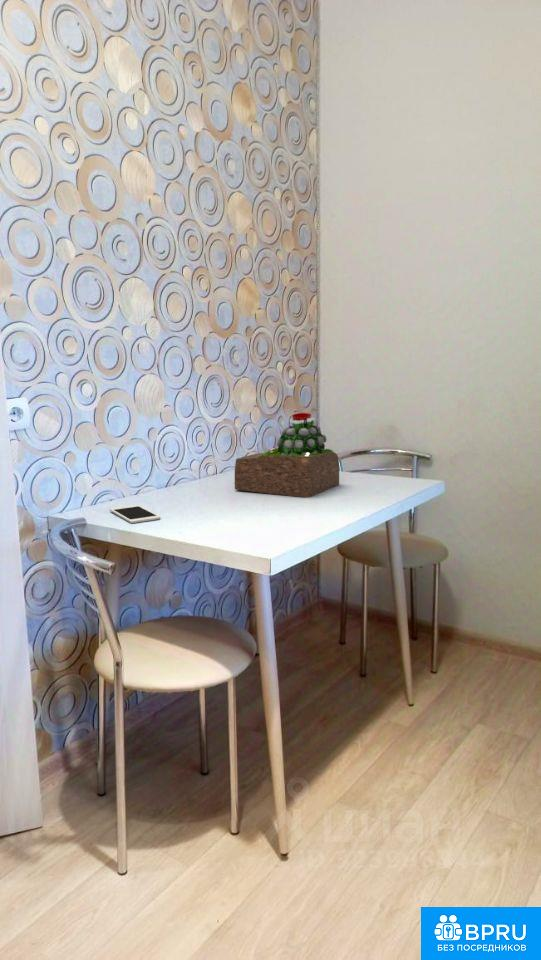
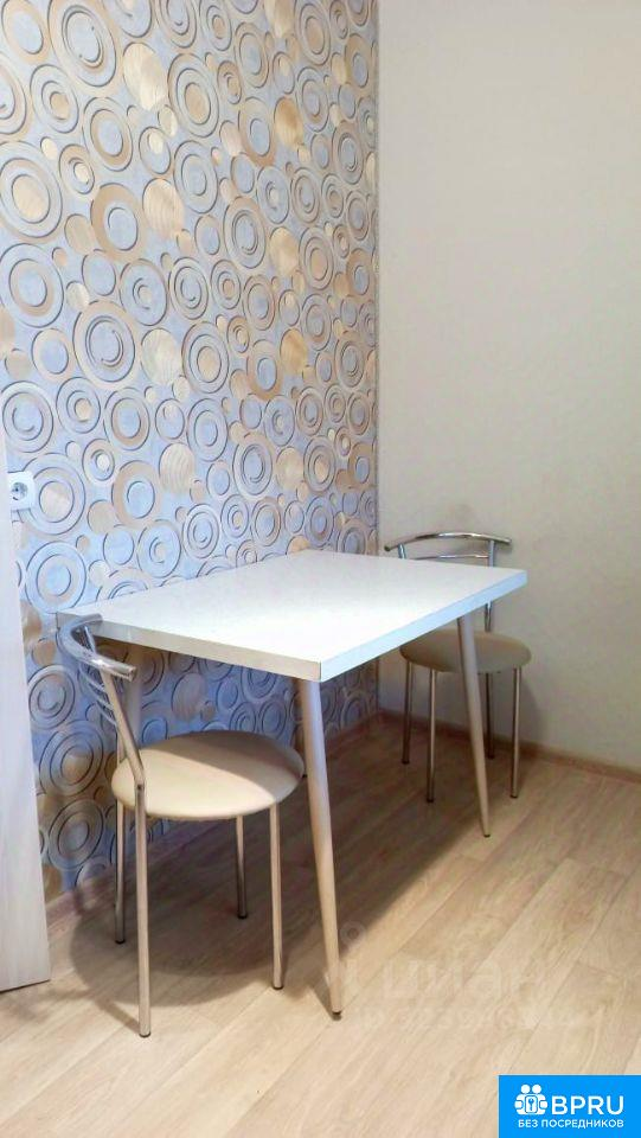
- succulent plant [234,412,340,498]
- cell phone [109,504,161,524]
